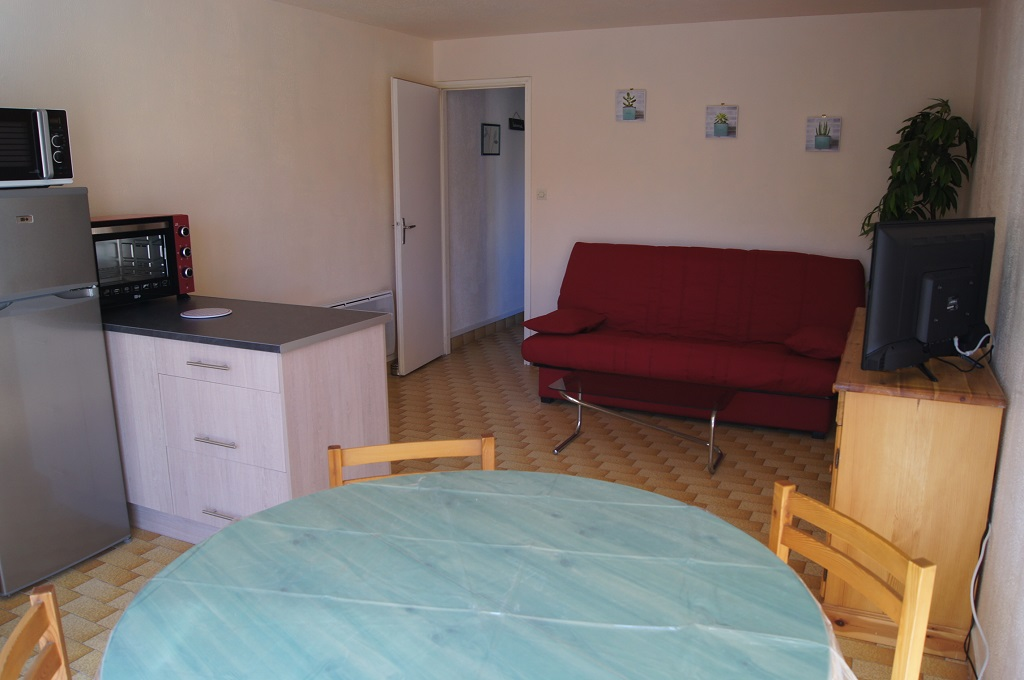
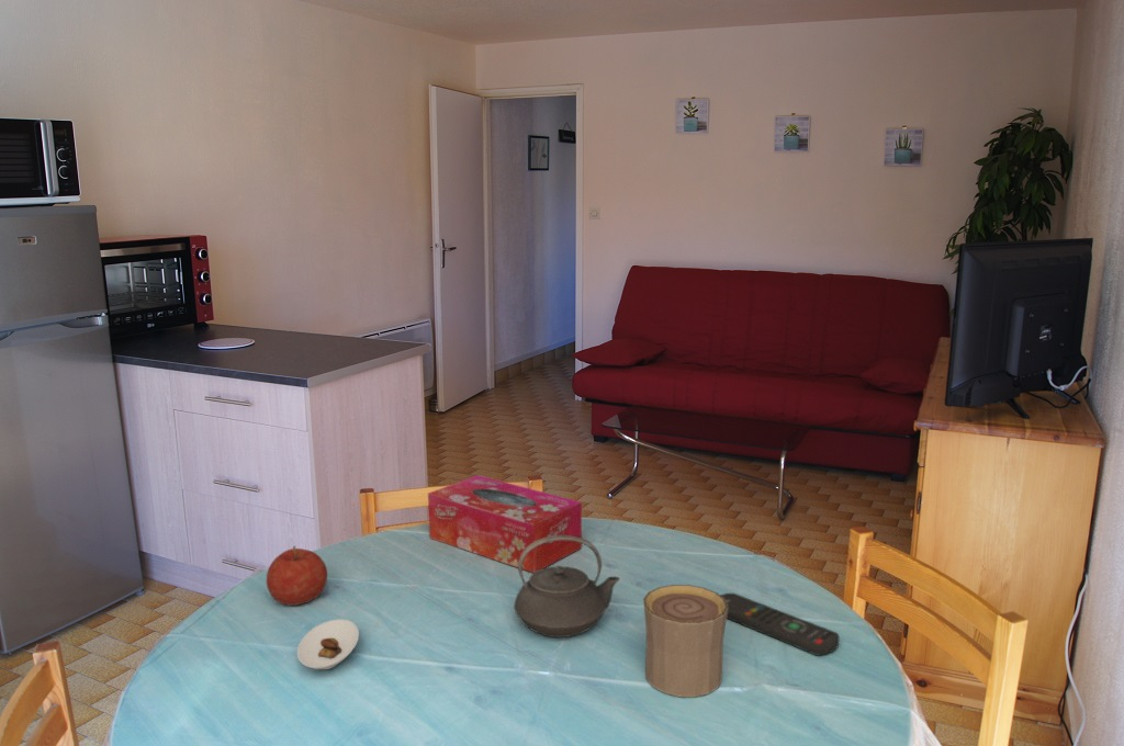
+ teapot [513,535,620,638]
+ saucer [296,619,360,670]
+ fruit [266,545,328,607]
+ cup [642,584,728,698]
+ tissue box [427,474,583,574]
+ remote control [720,592,841,656]
